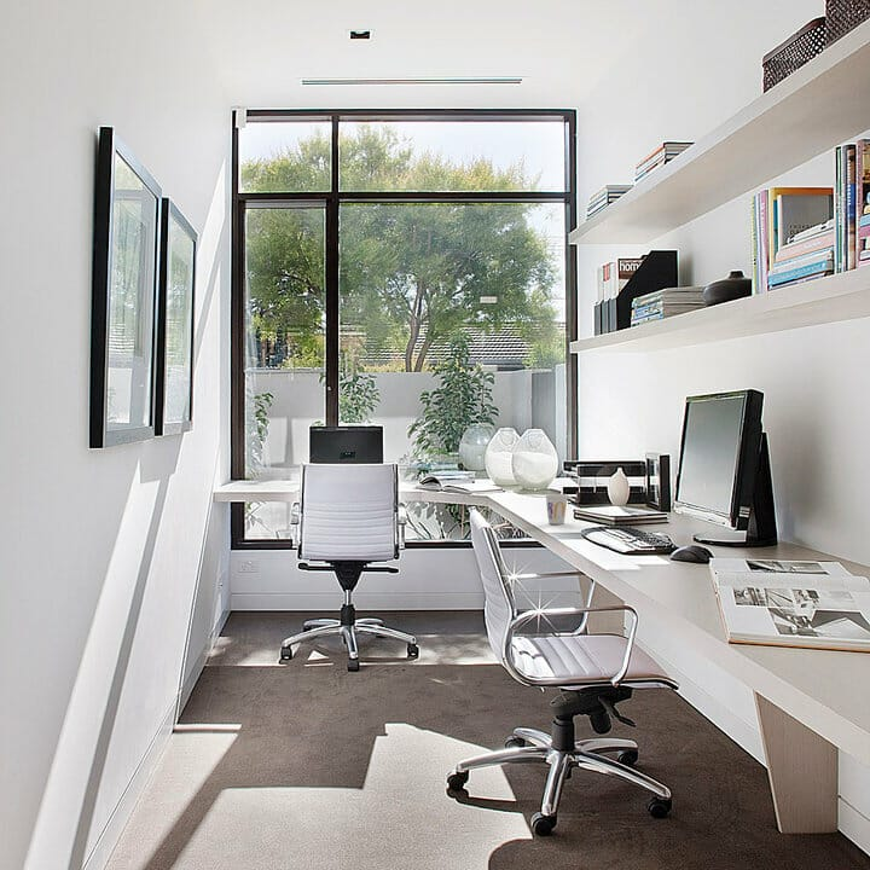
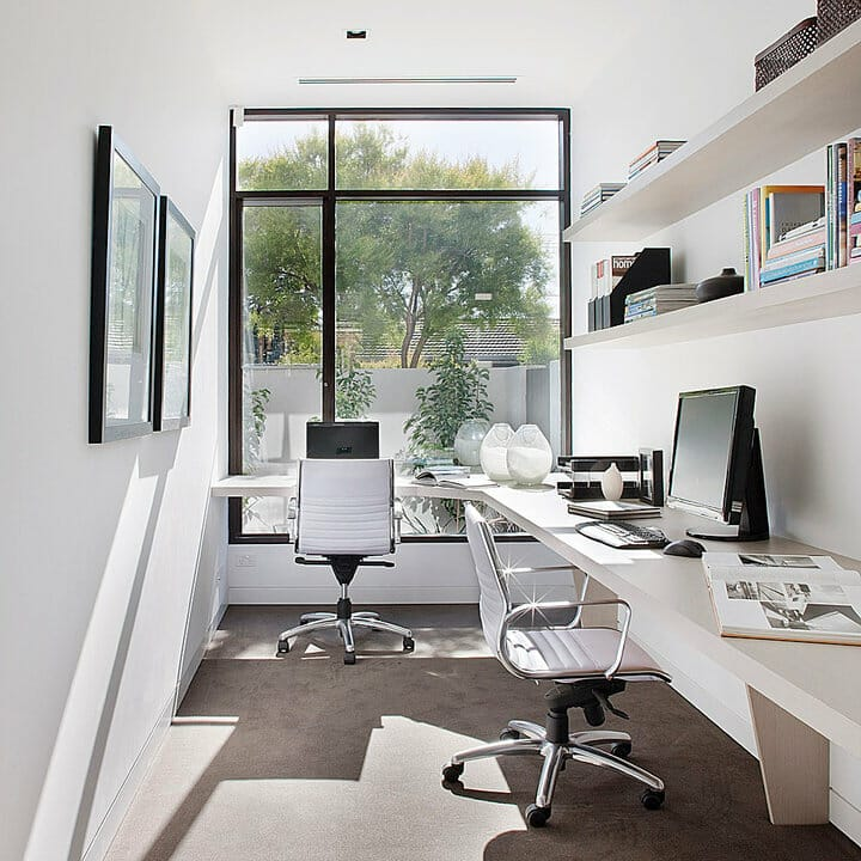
- cup [545,493,569,526]
